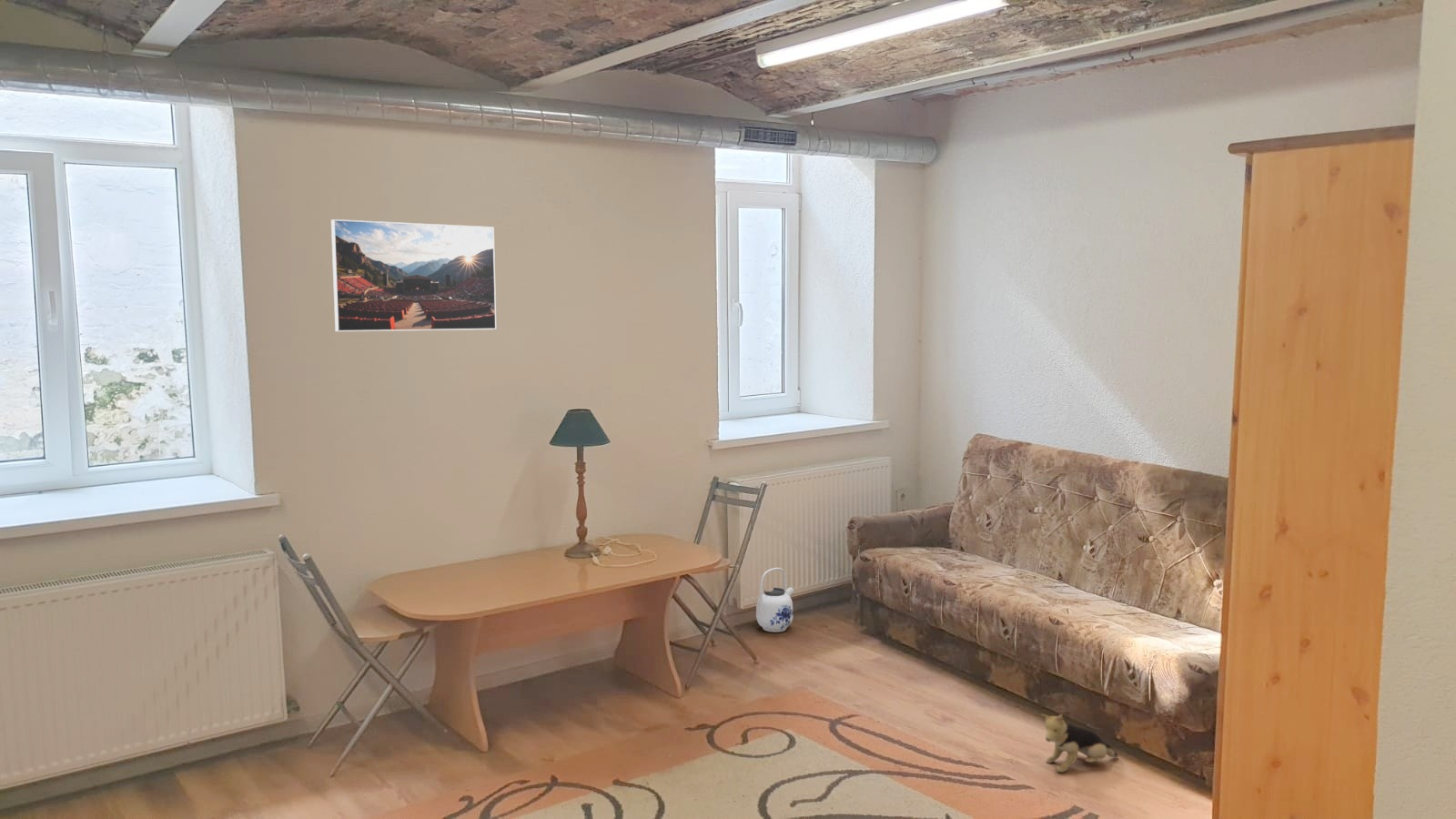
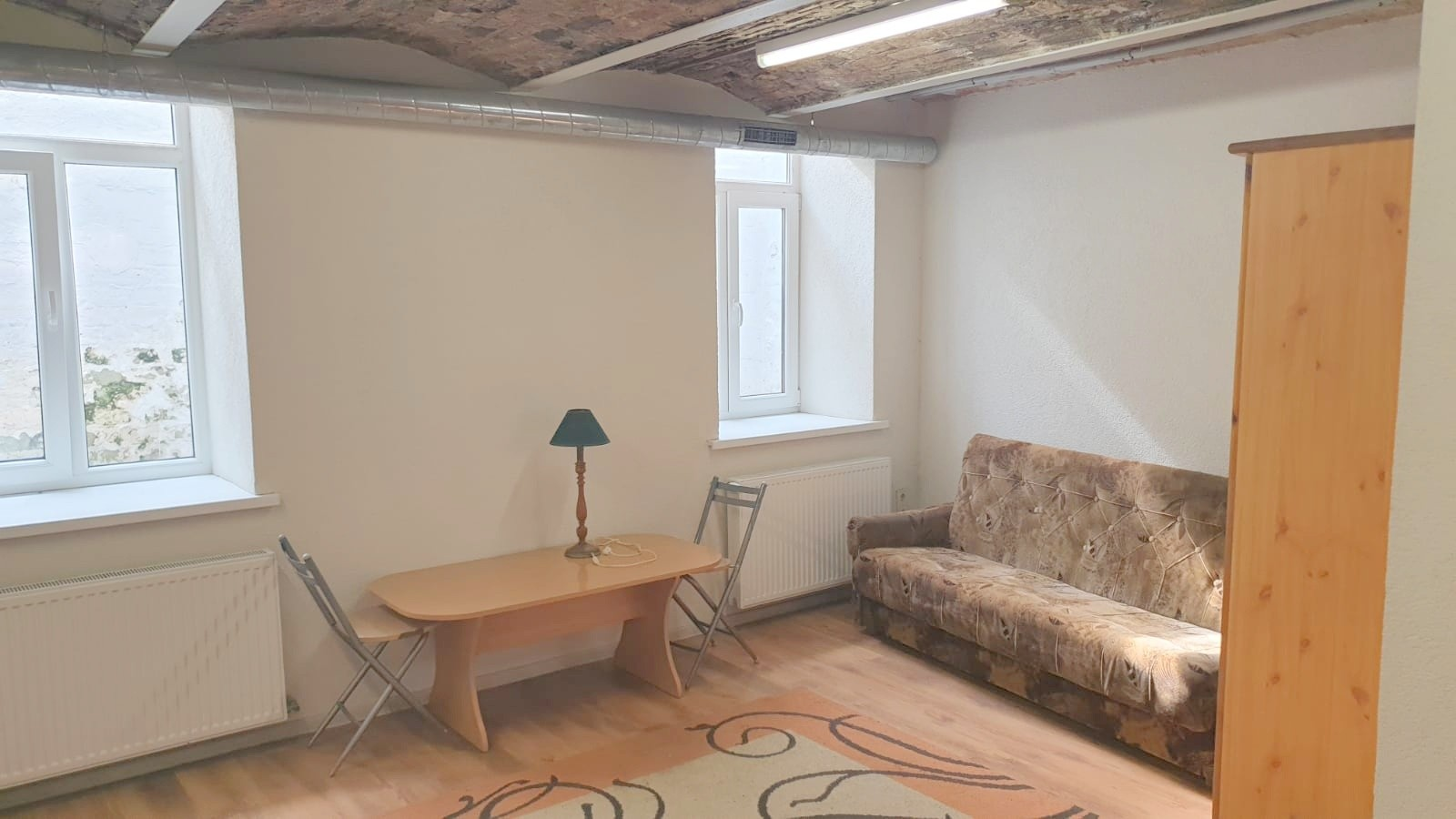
- teapot [755,567,795,633]
- plush toy [1040,713,1119,773]
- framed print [330,218,497,332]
